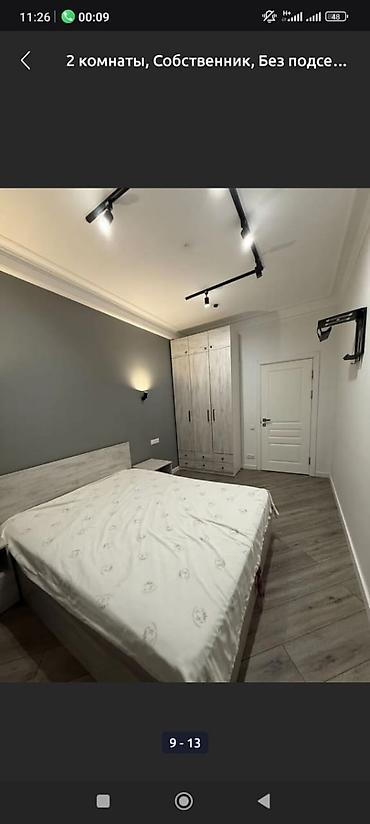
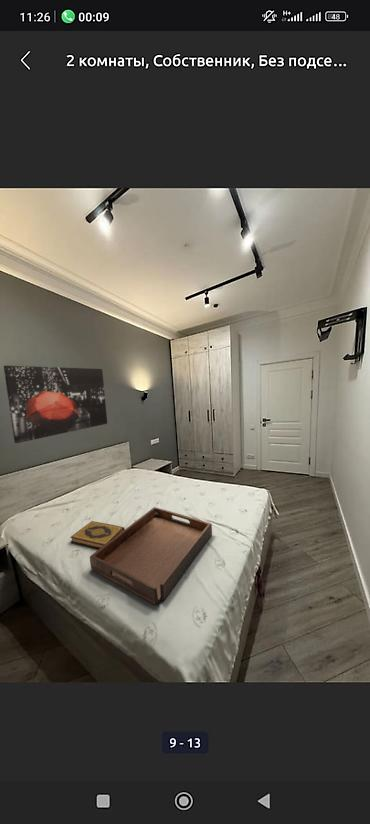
+ serving tray [89,506,213,606]
+ wall art [3,364,108,444]
+ hardback book [69,520,126,550]
